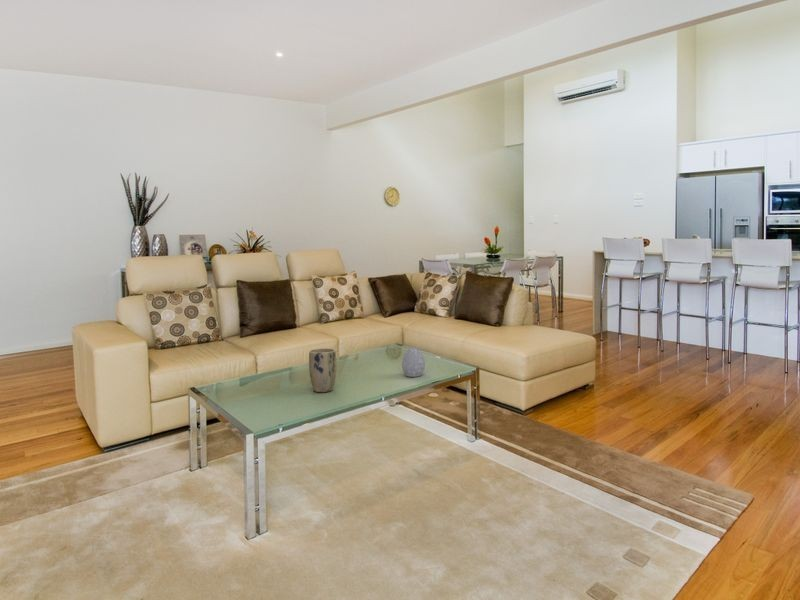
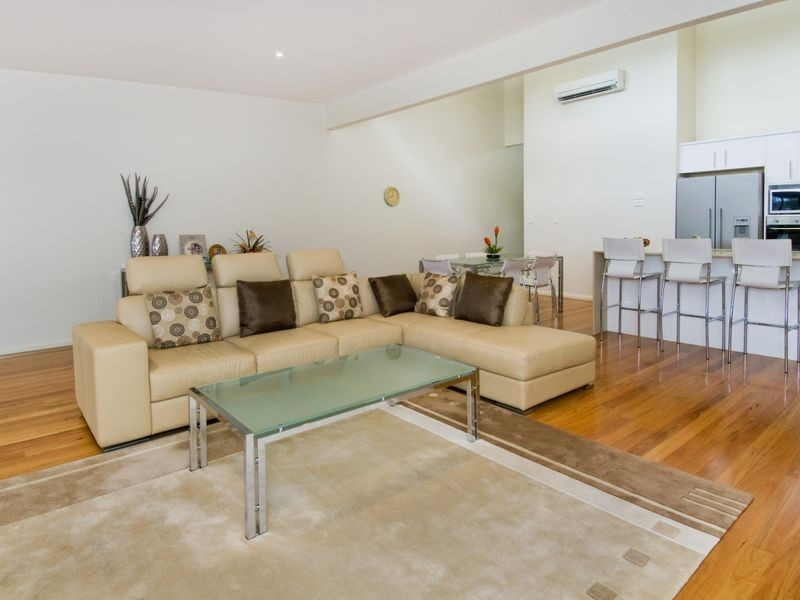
- decorative egg [401,346,426,378]
- plant pot [308,347,337,393]
